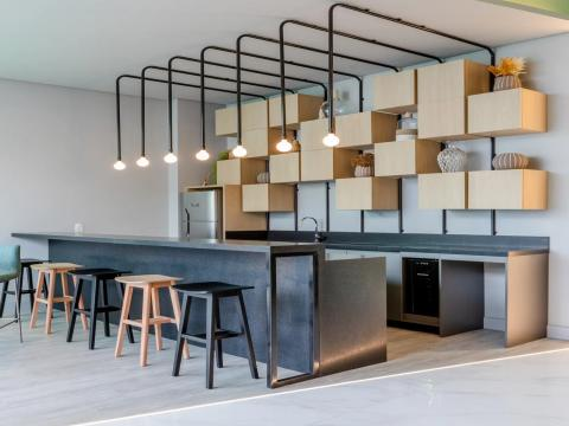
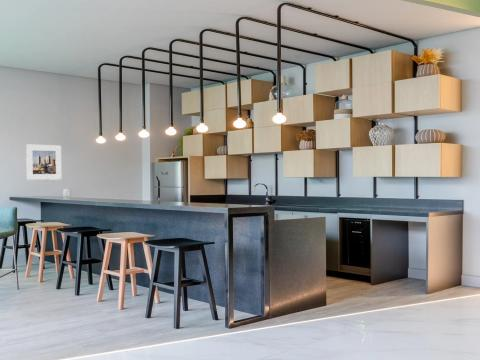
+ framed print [25,144,62,181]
